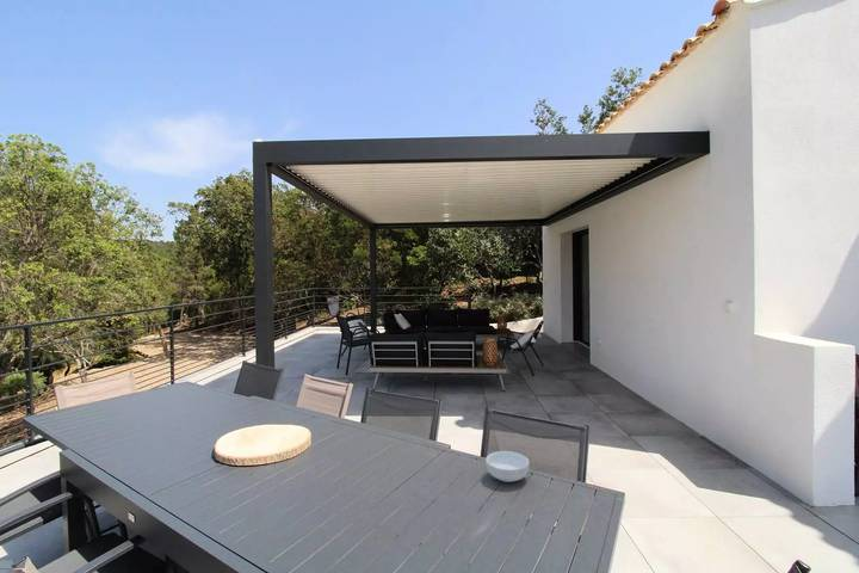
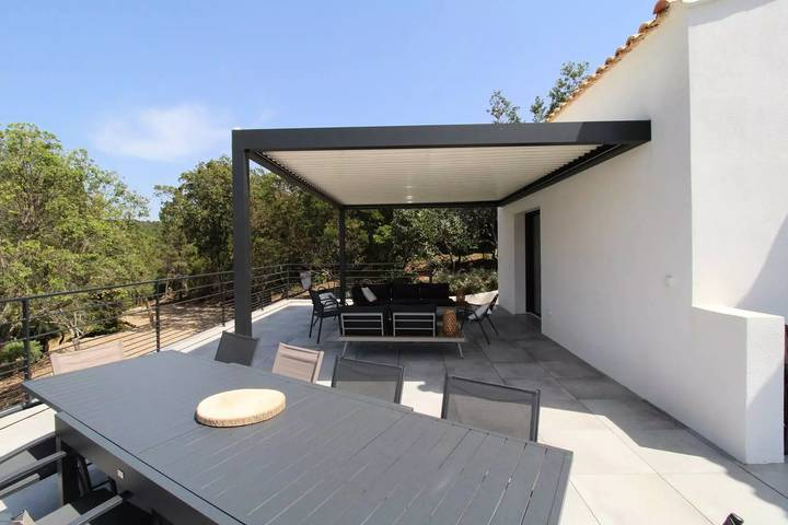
- cereal bowl [484,450,530,483]
